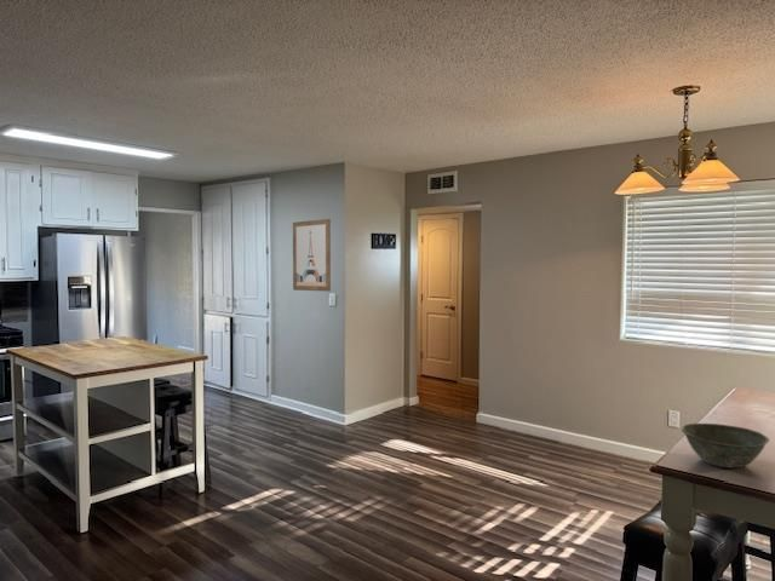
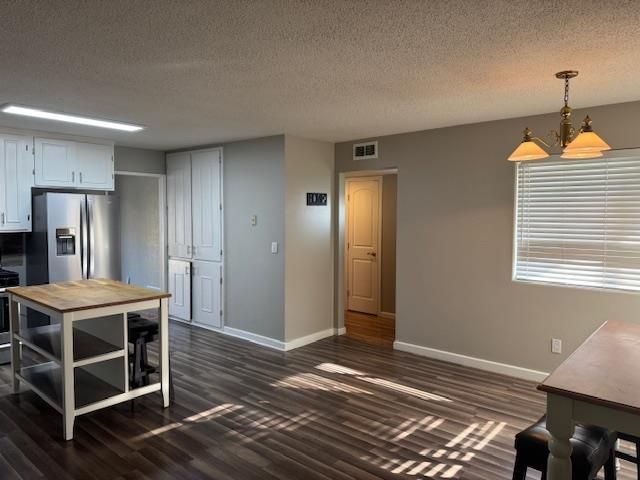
- wall art [292,218,332,293]
- bowl [681,422,770,470]
